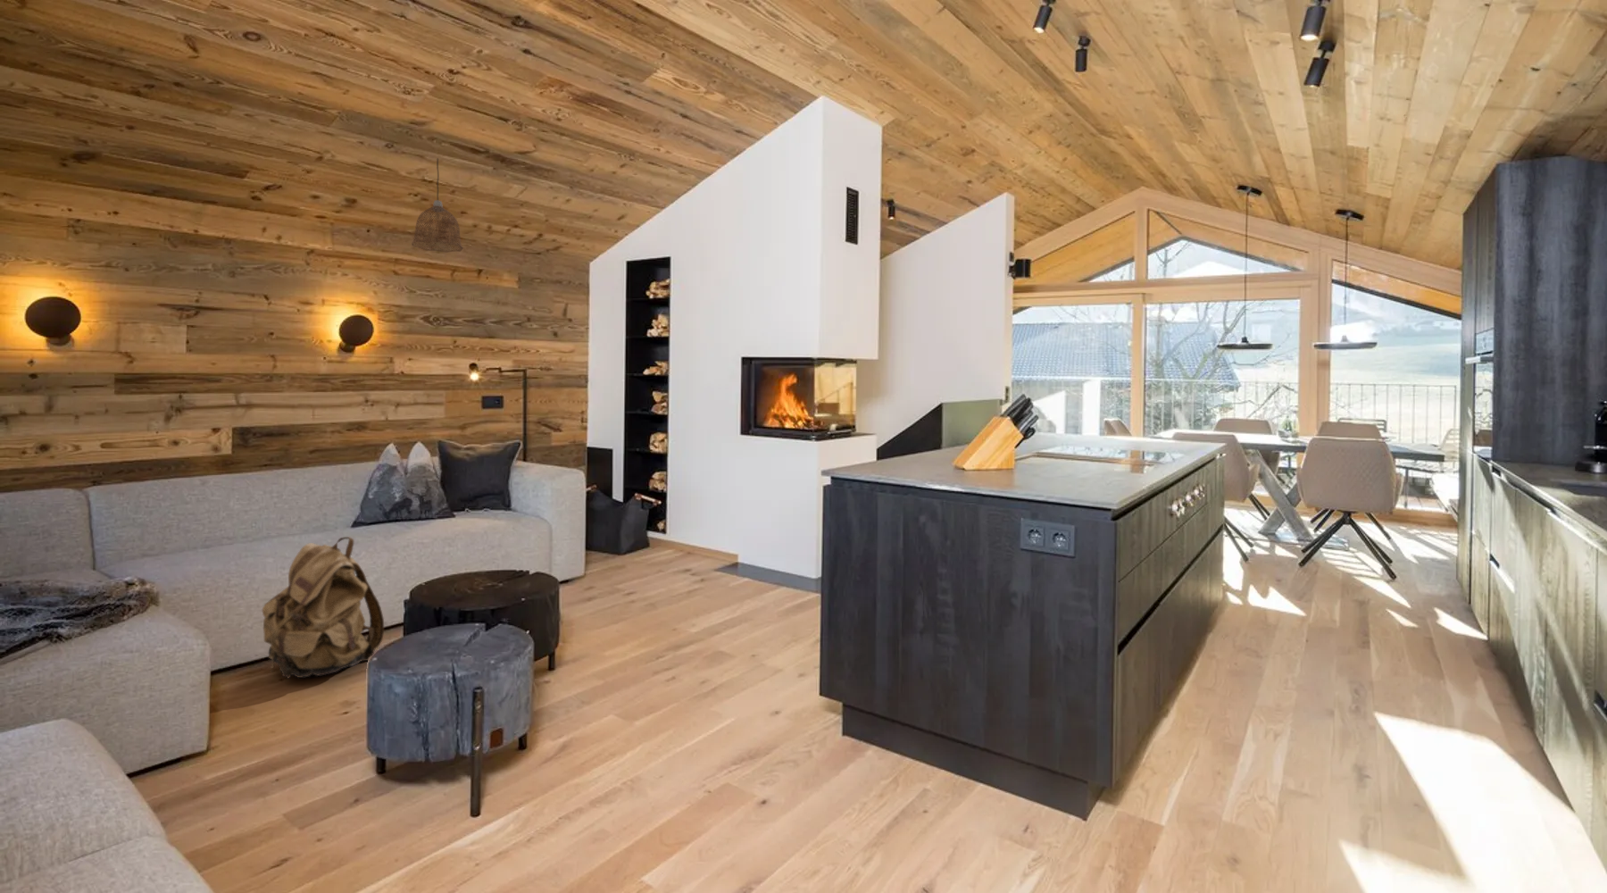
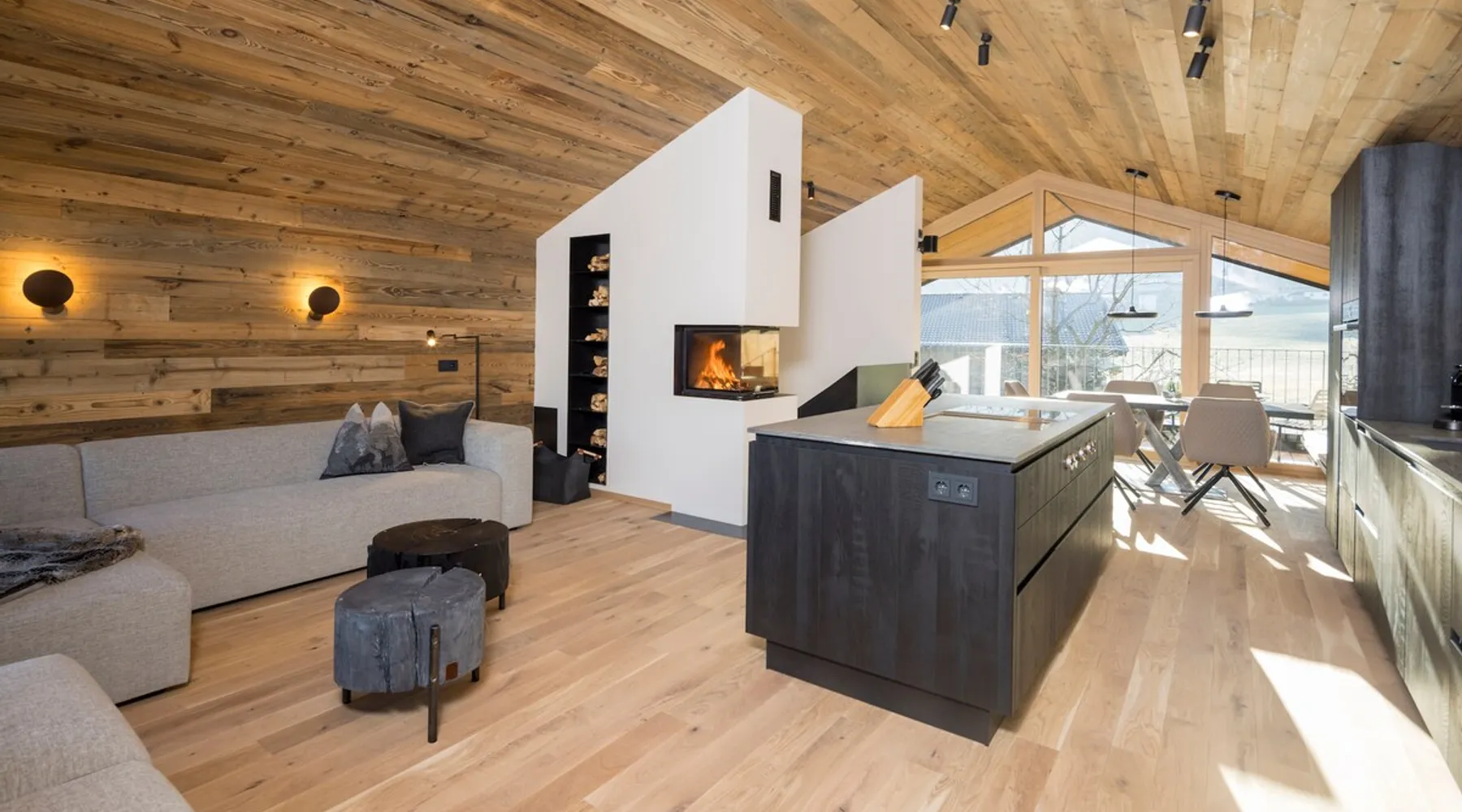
- backpack [262,536,385,680]
- pendant lamp [411,158,464,253]
